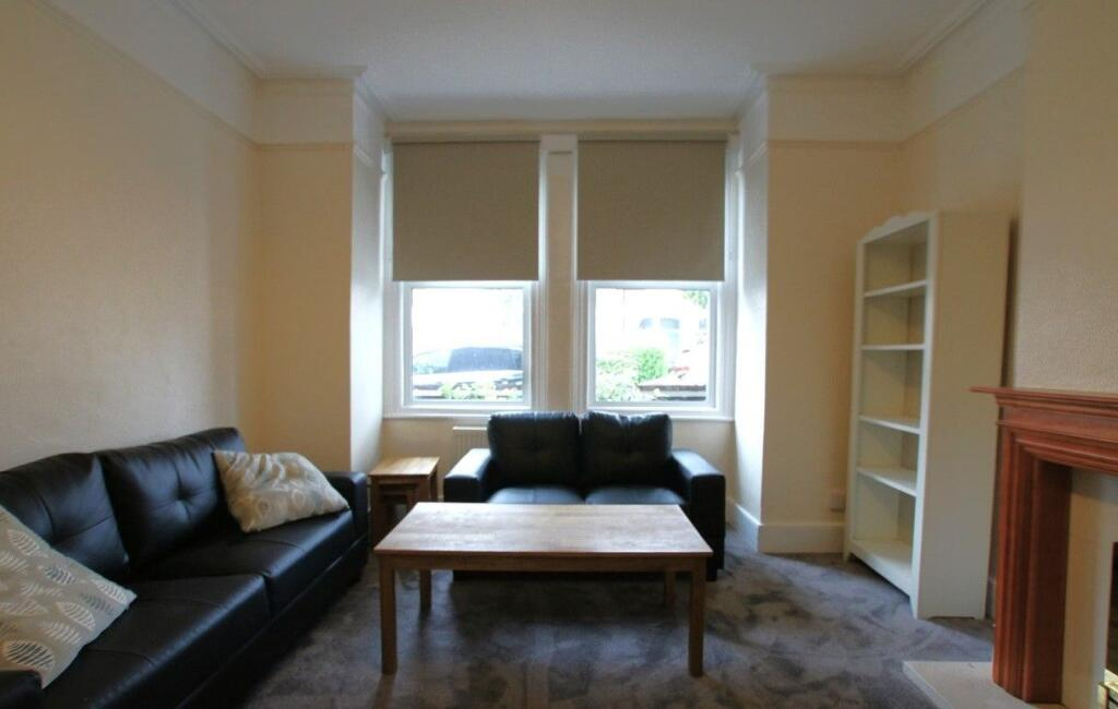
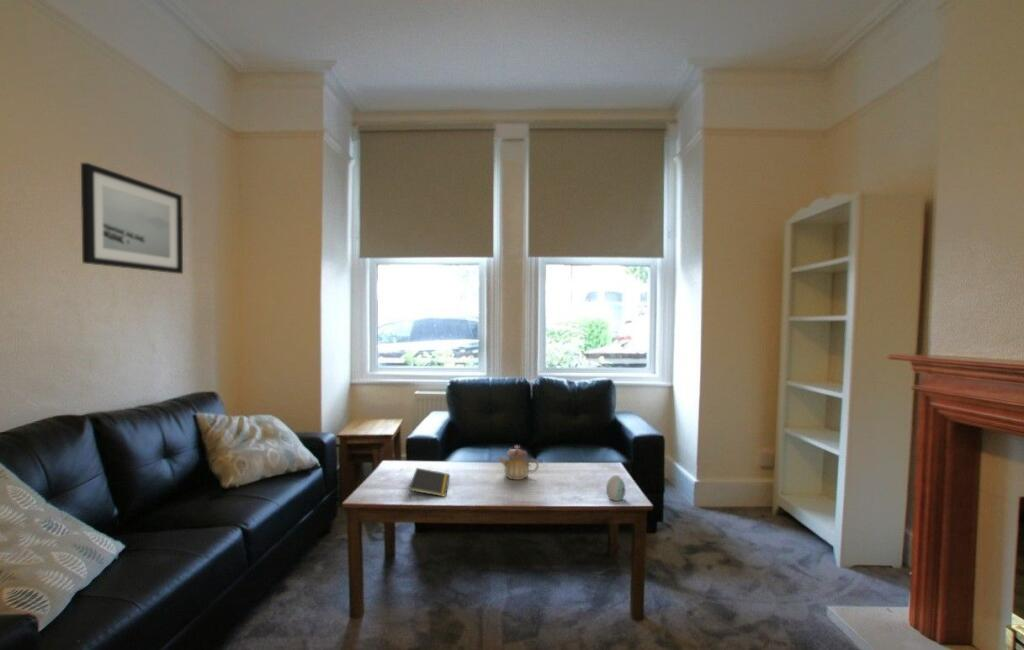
+ decorative egg [605,474,626,502]
+ teapot [498,445,540,481]
+ notepad [408,467,451,499]
+ wall art [80,162,184,275]
